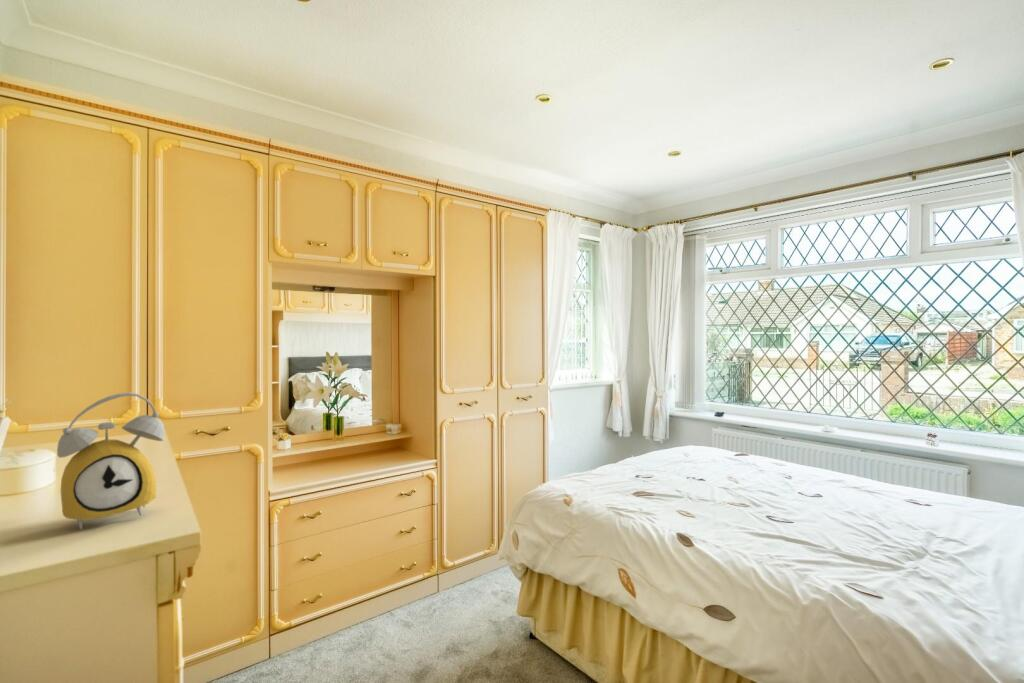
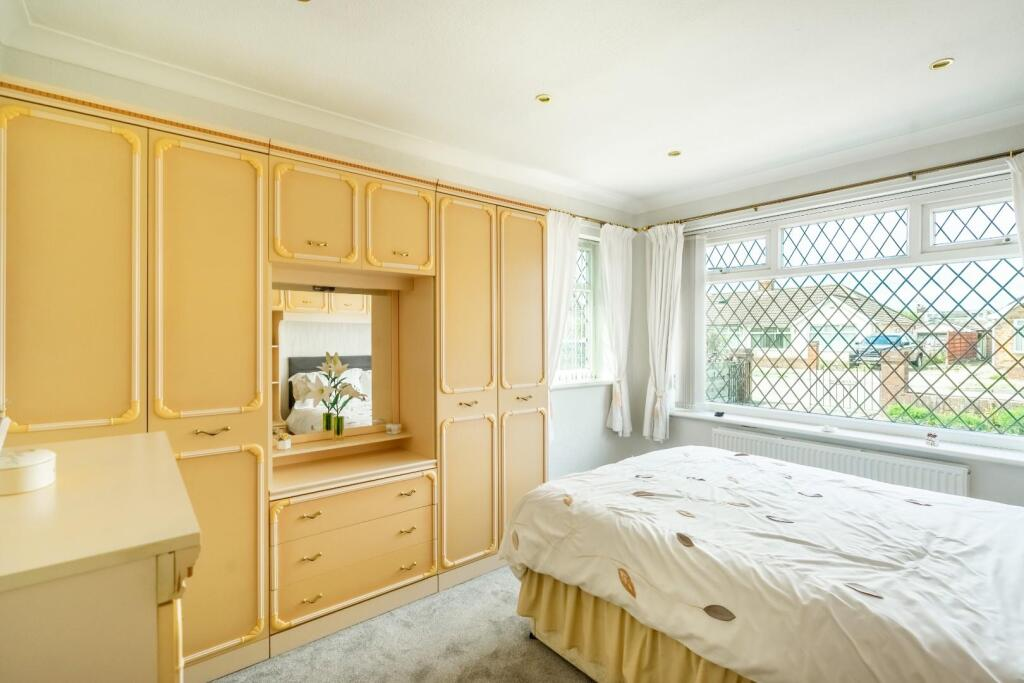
- alarm clock [56,391,166,530]
